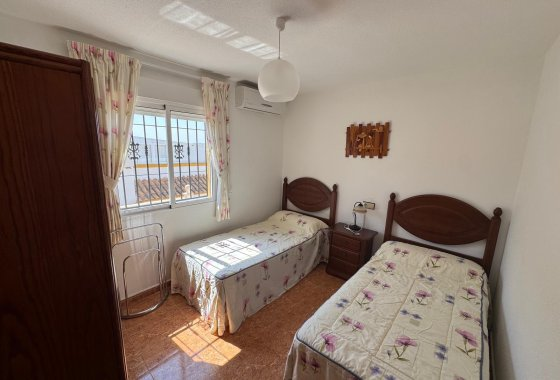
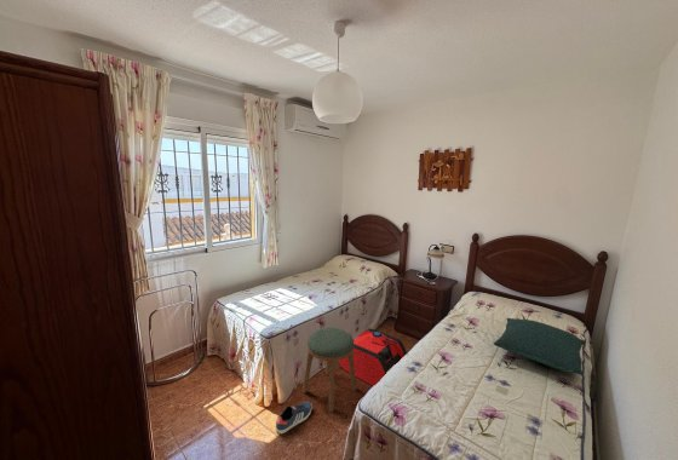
+ backpack [337,328,408,386]
+ sneaker [275,399,314,435]
+ pillow [493,317,586,376]
+ stool [301,326,357,413]
